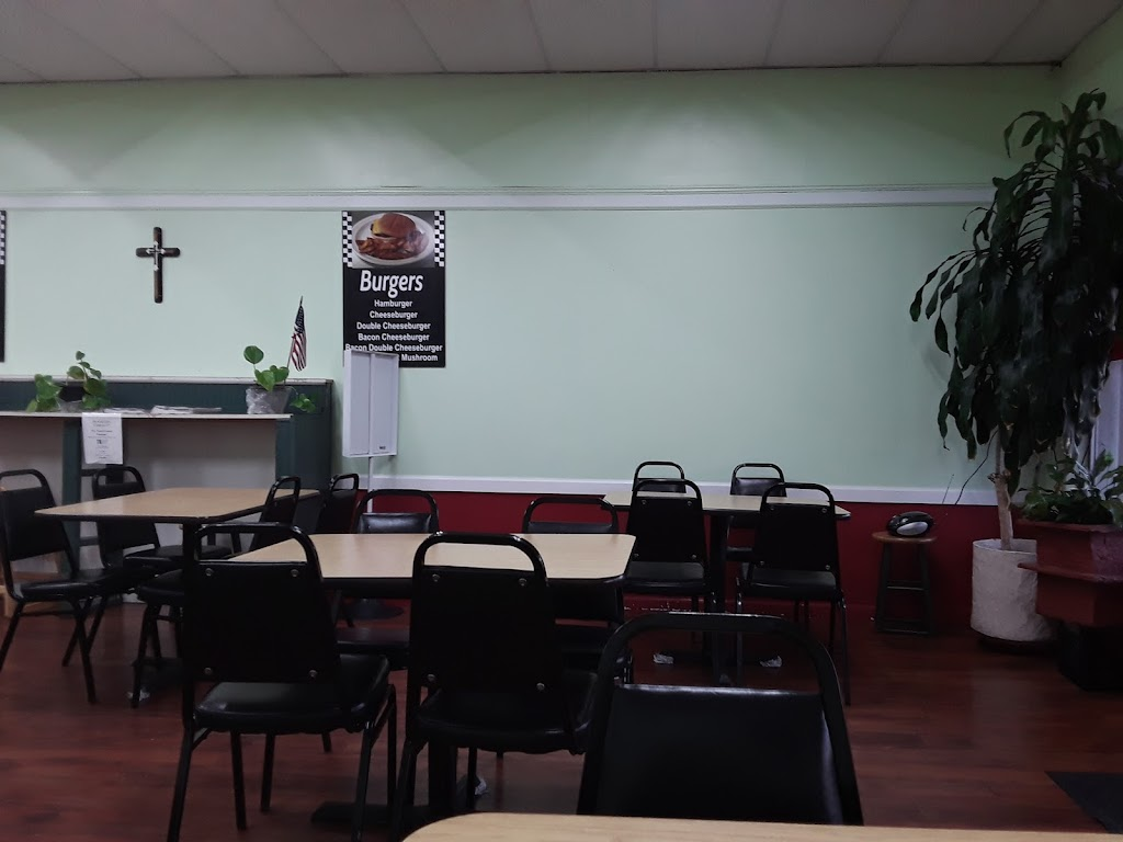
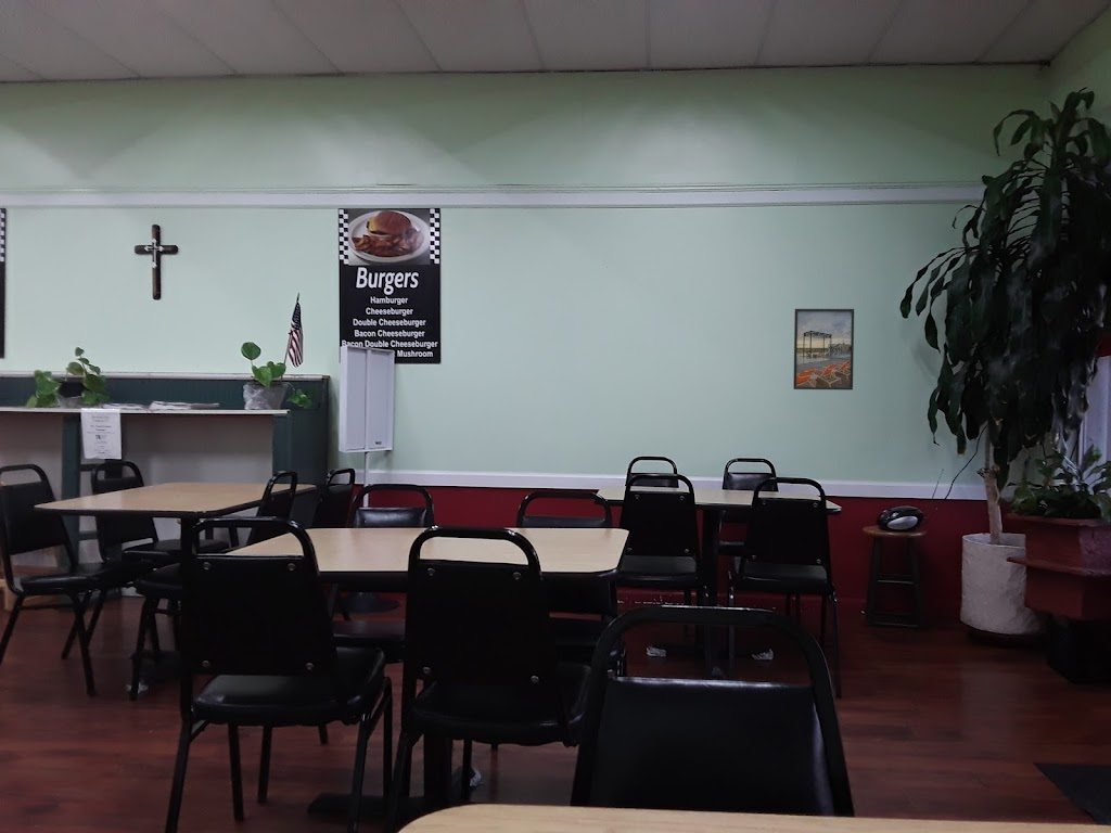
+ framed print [792,308,855,390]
